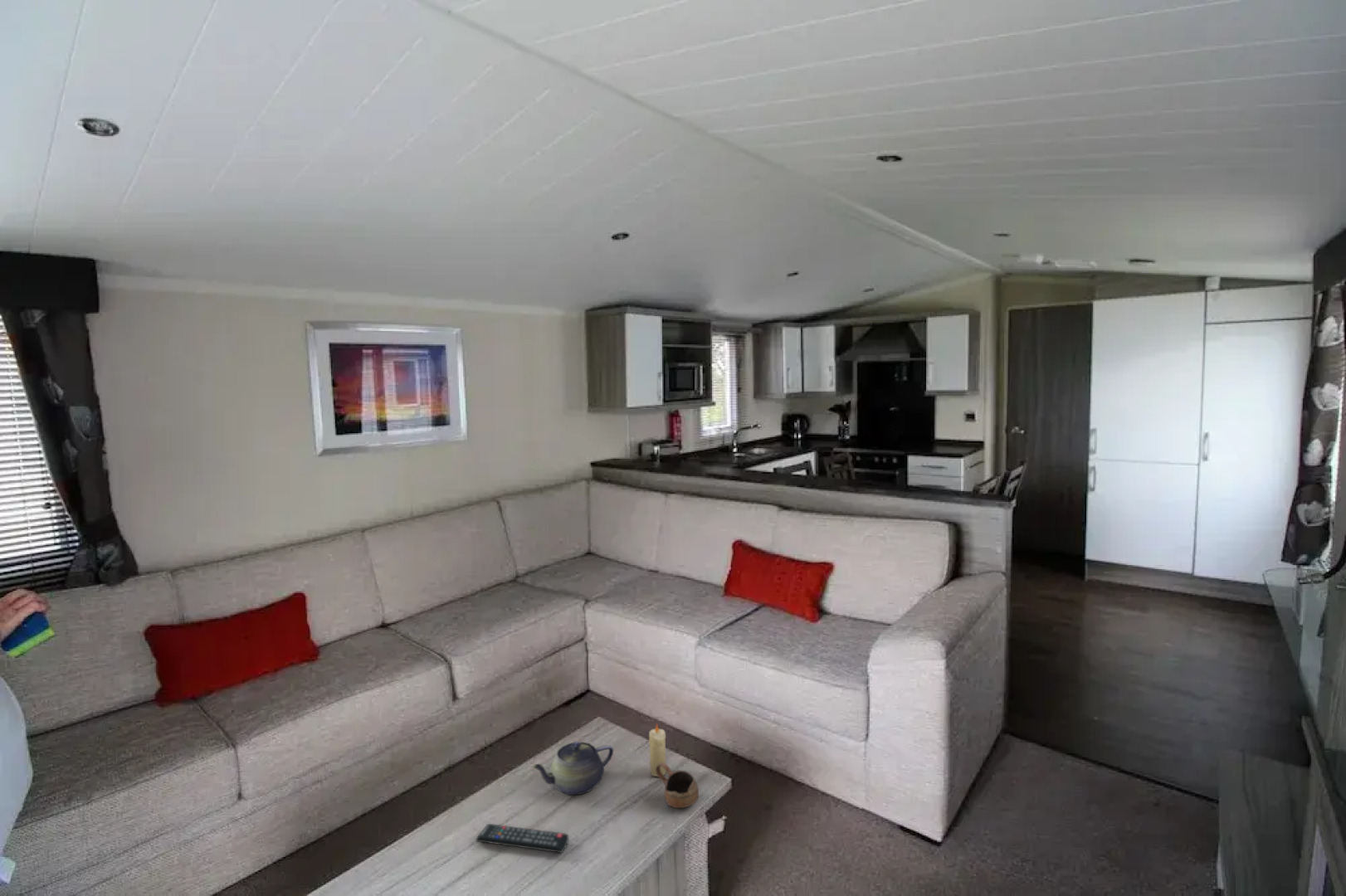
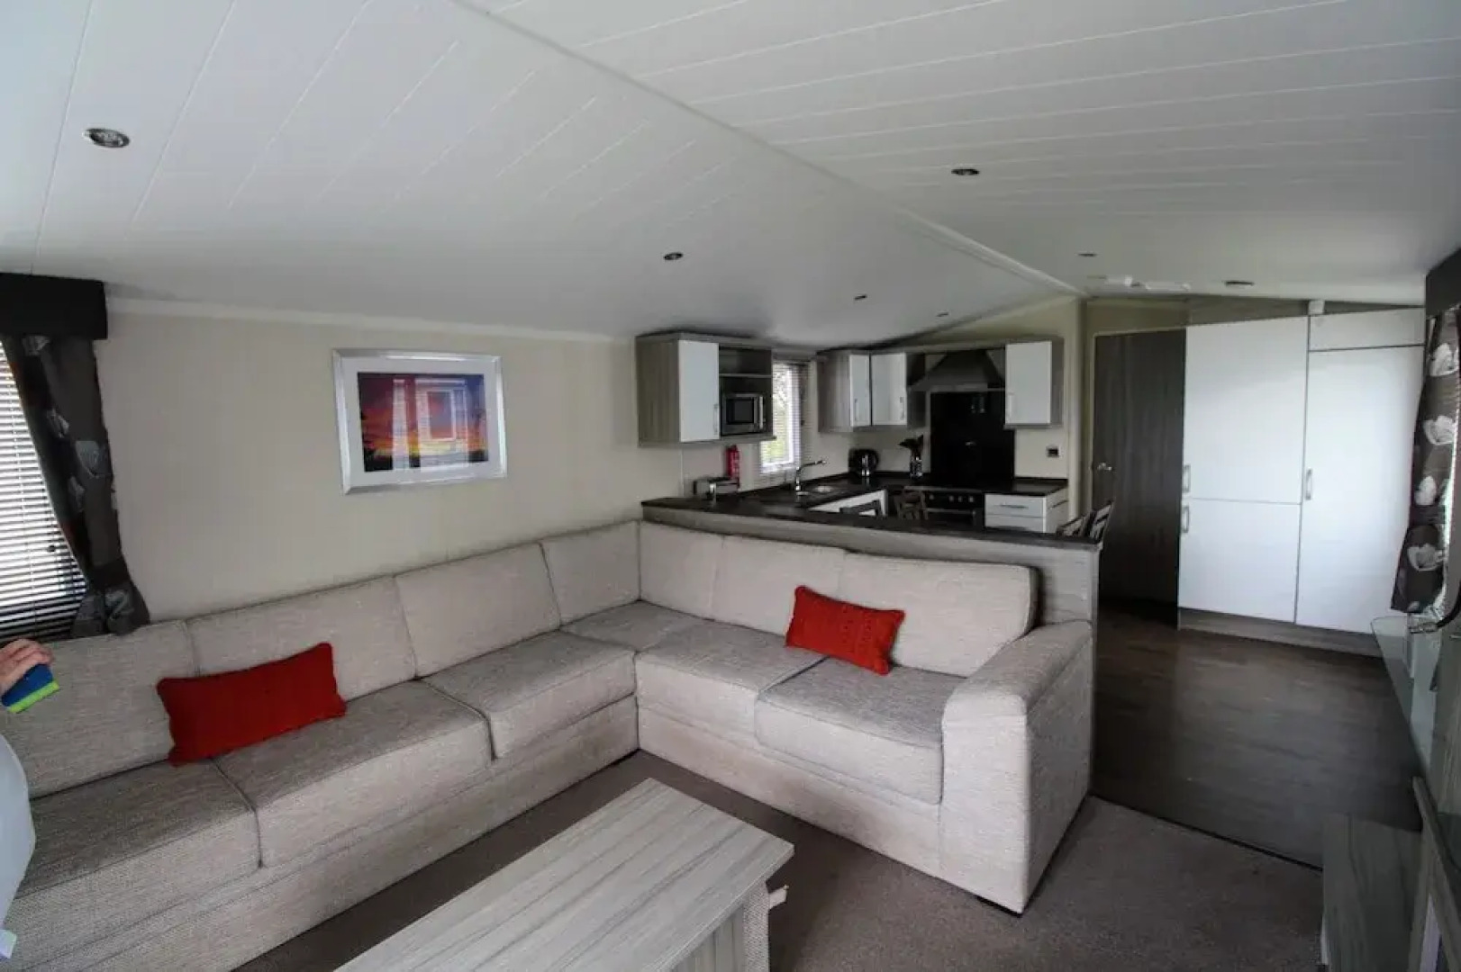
- teapot [531,741,614,796]
- cup [656,762,700,809]
- remote control [475,823,569,854]
- candle [648,723,666,777]
